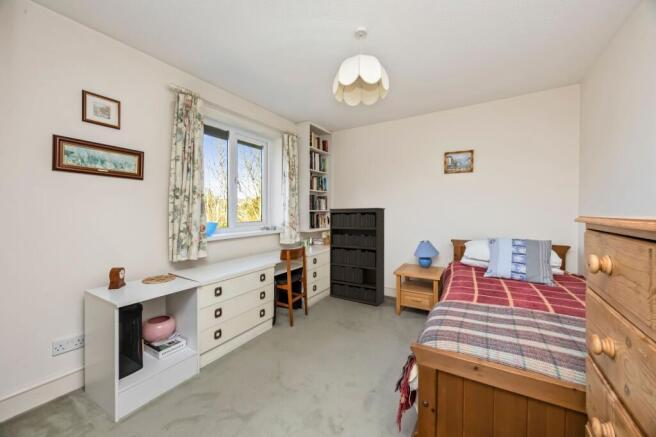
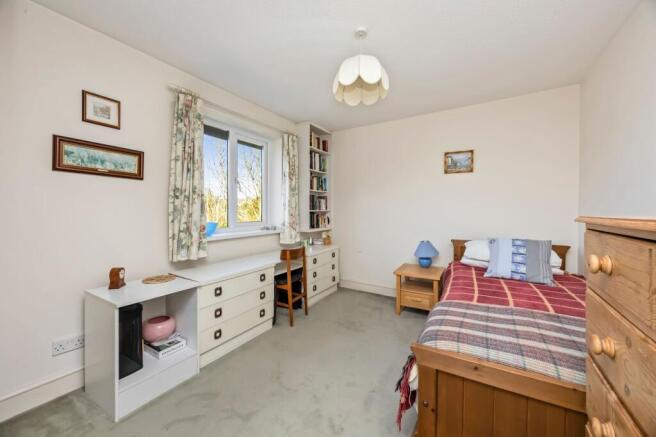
- bookshelf [328,207,386,307]
